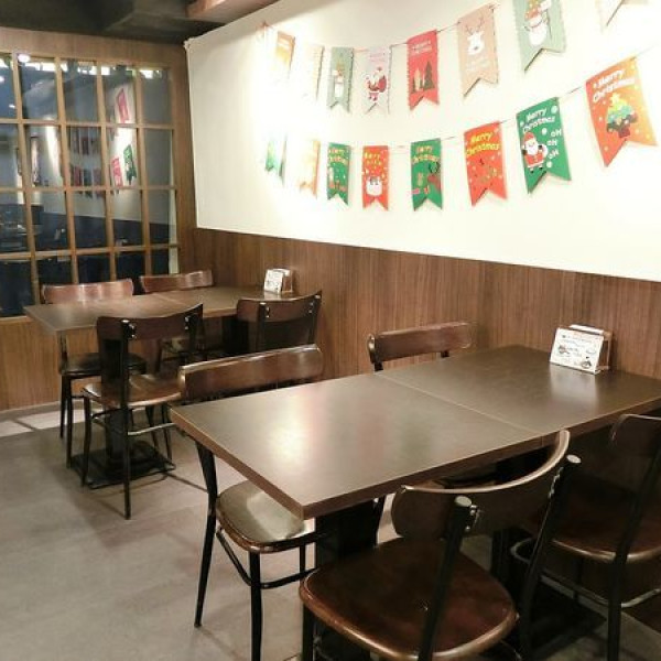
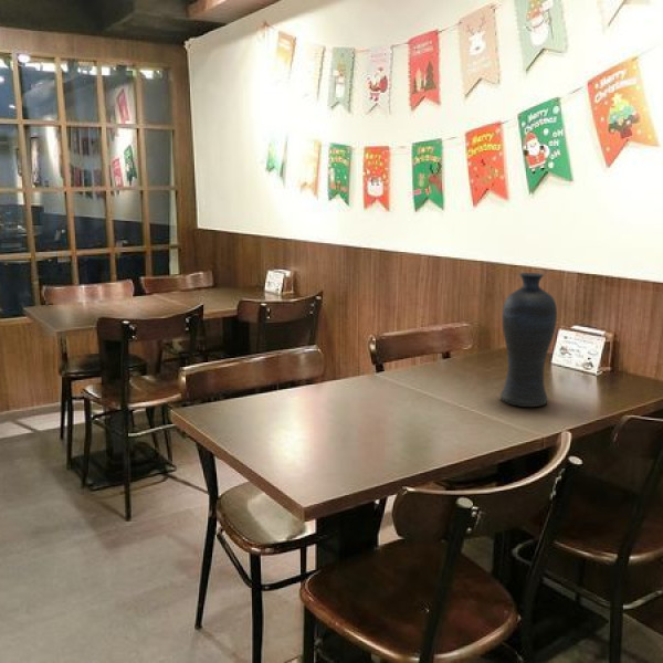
+ vase [499,272,558,408]
